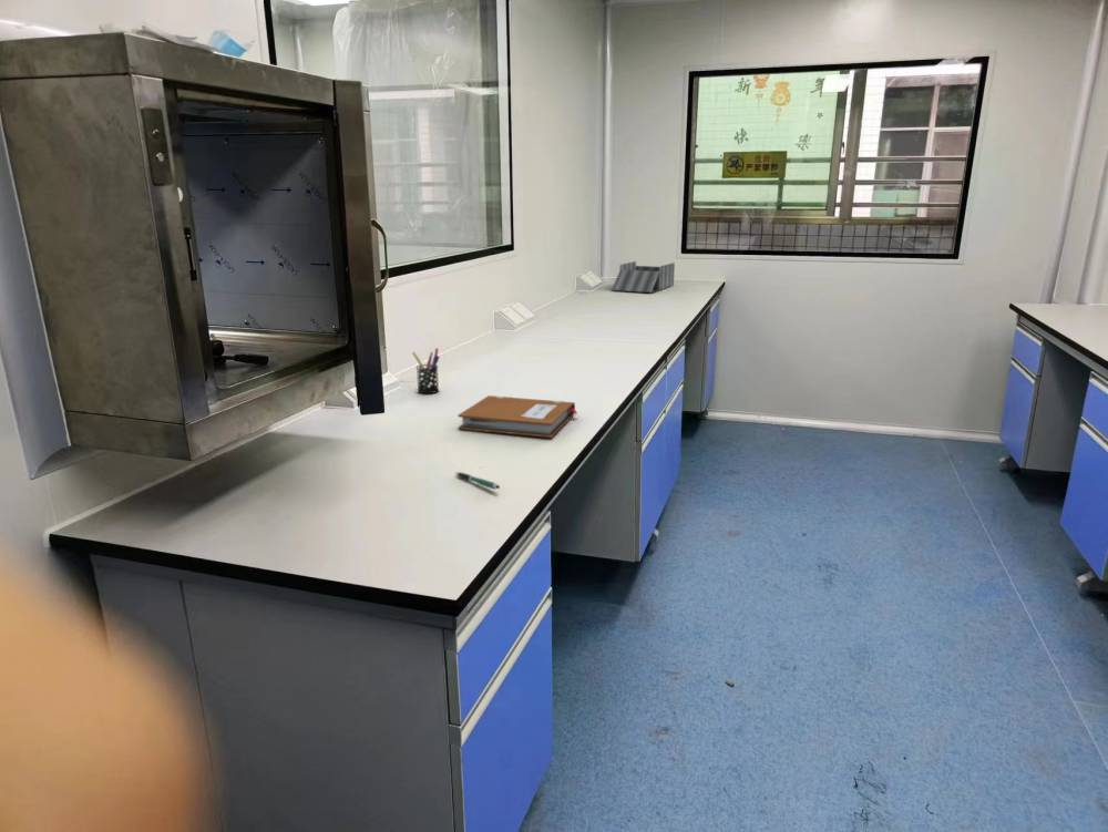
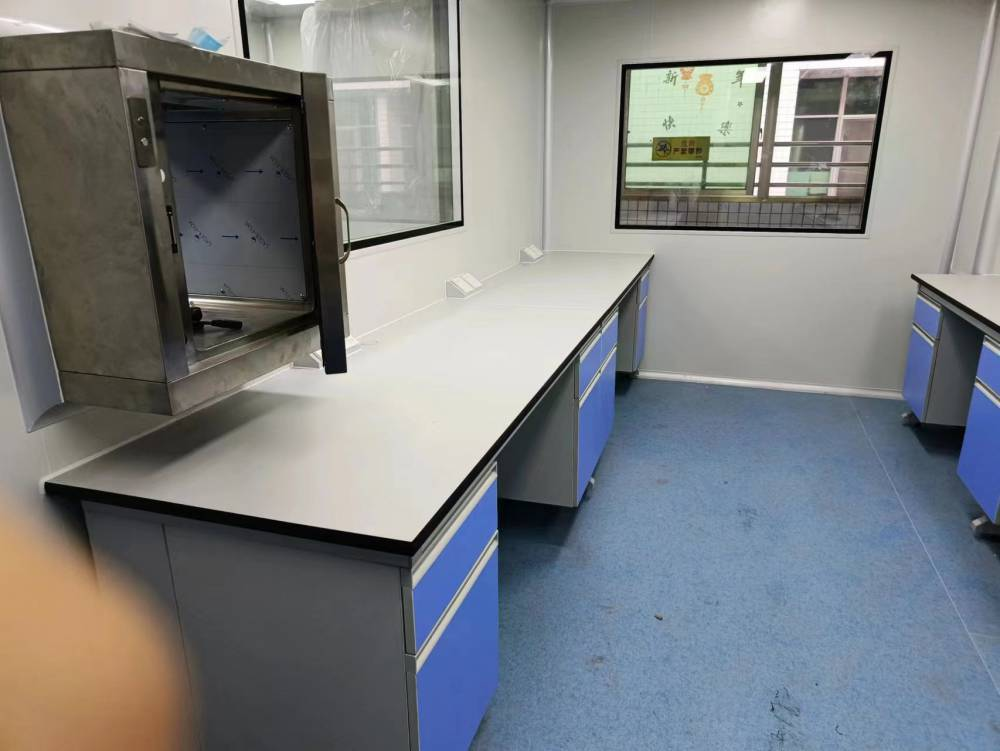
- notebook [456,394,578,439]
- pen holder [411,347,441,394]
- pen [454,471,501,491]
- desk organizer [611,260,676,294]
